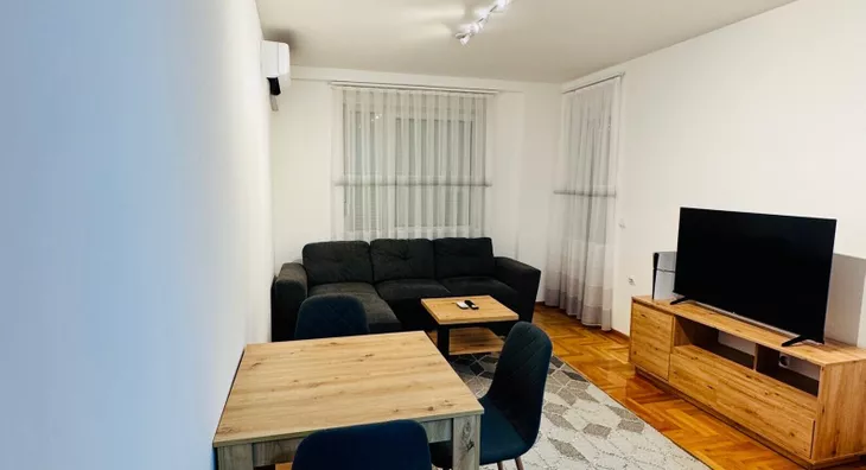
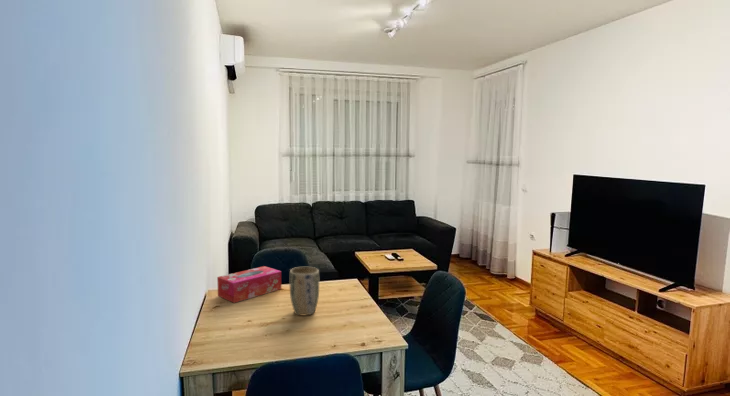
+ plant pot [289,266,320,316]
+ tissue box [216,265,282,304]
